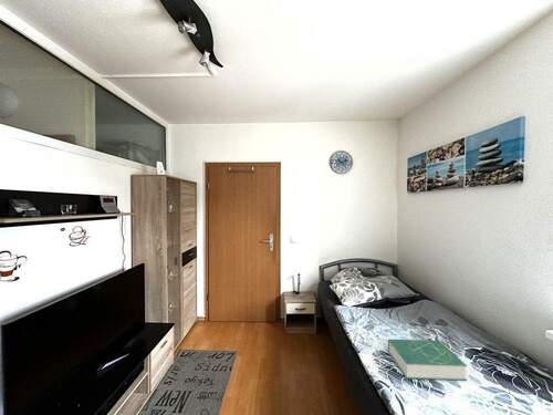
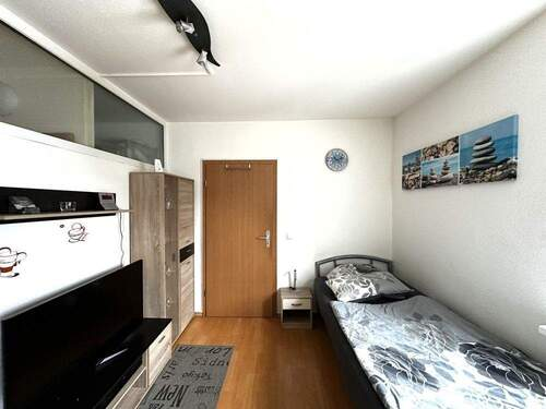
- book [387,339,468,382]
